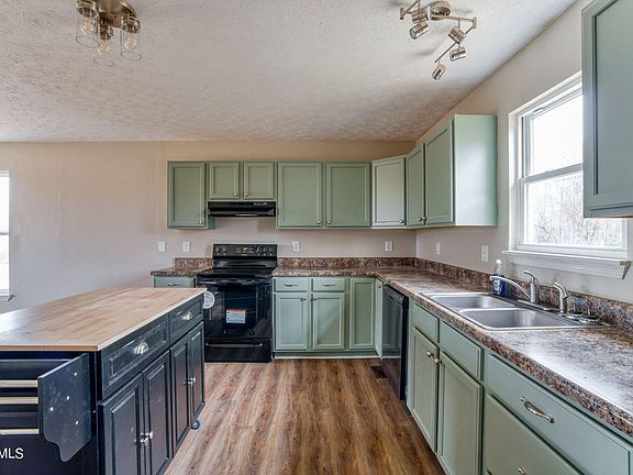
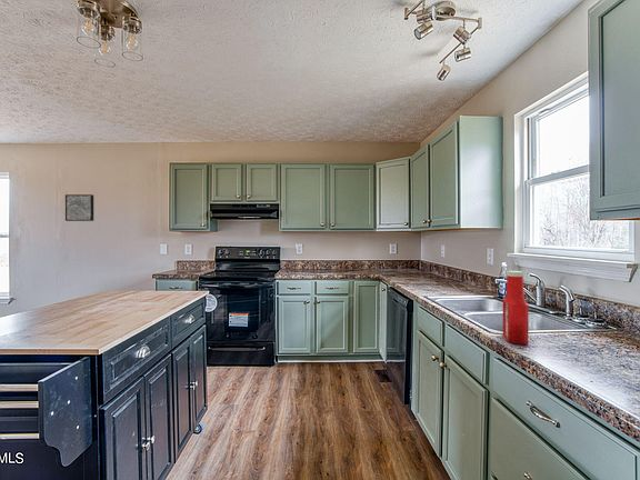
+ wall art [64,193,94,222]
+ soap bottle [502,270,529,346]
